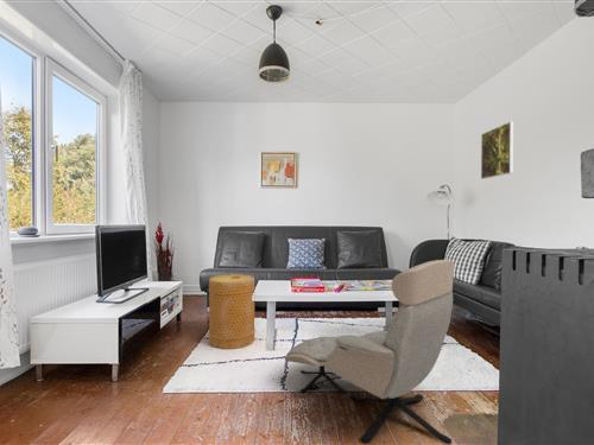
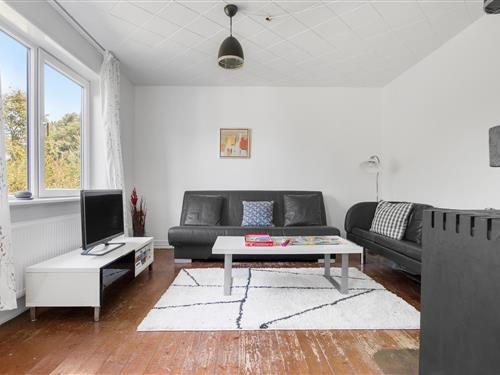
- armchair [284,259,456,445]
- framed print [480,120,514,180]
- basket [207,273,257,350]
